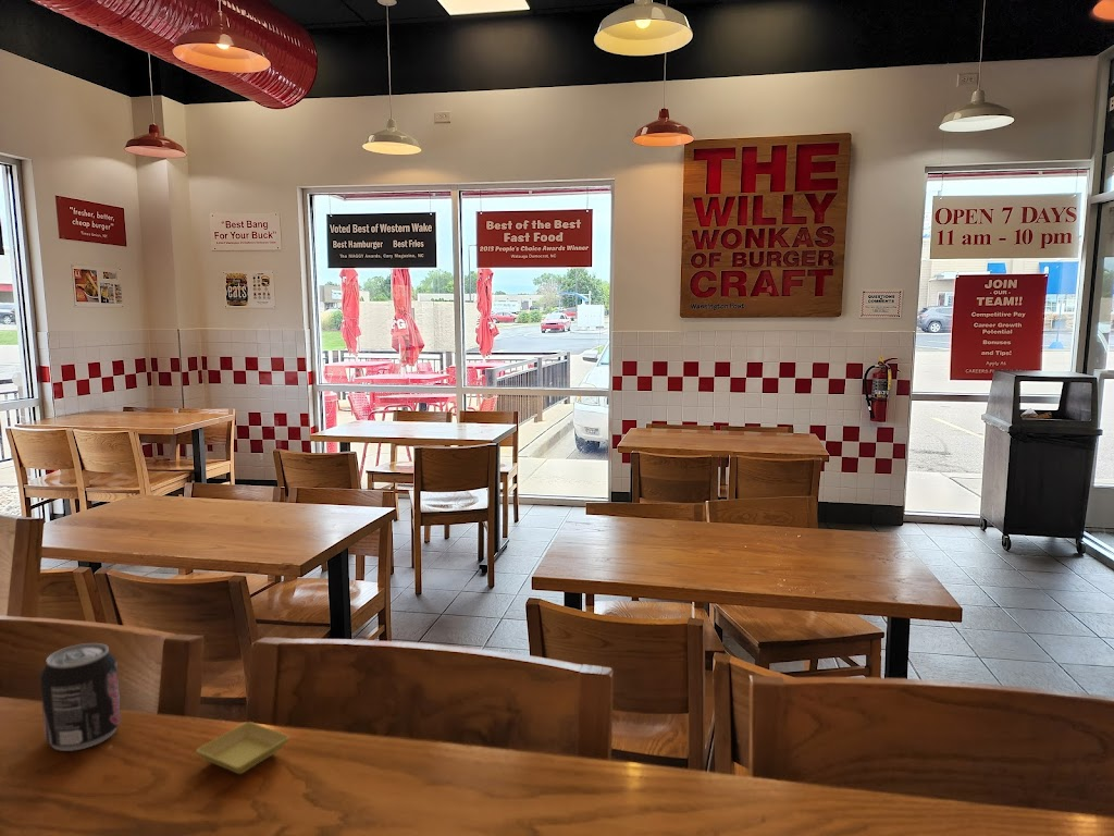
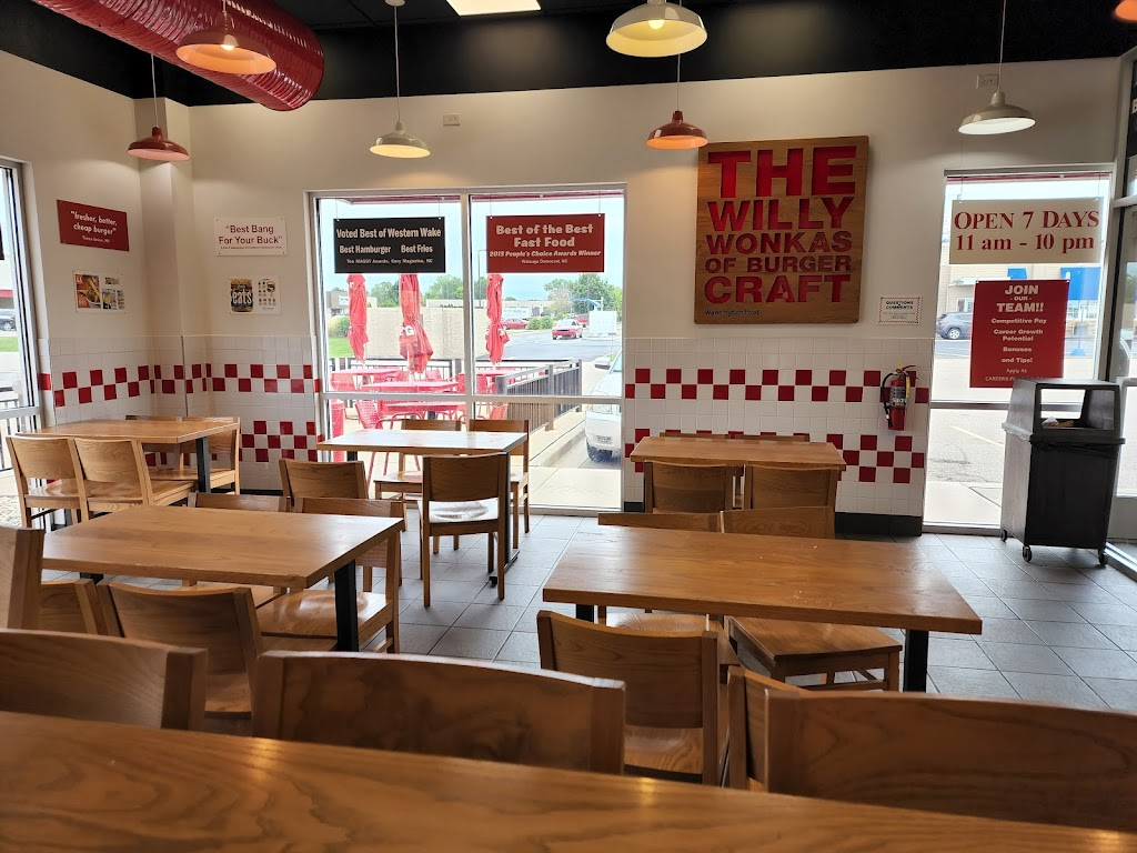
- saucer [195,721,290,775]
- beverage can [39,642,122,752]
